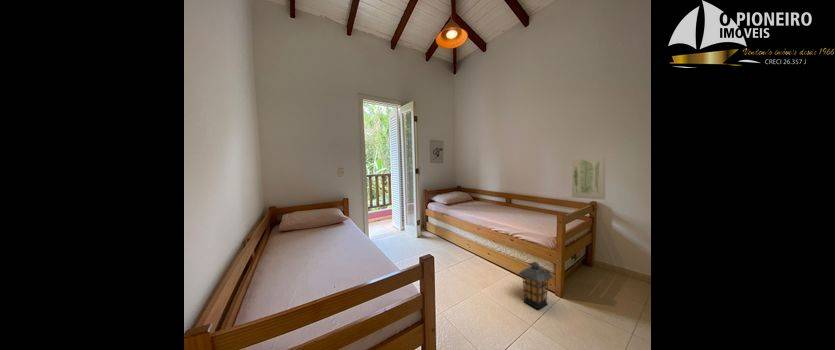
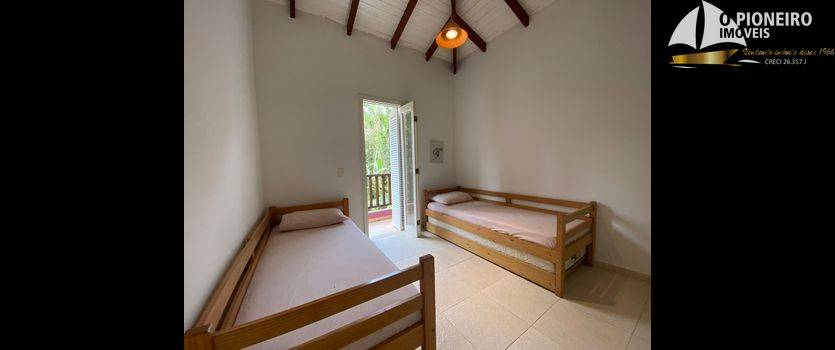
- lantern [517,261,554,310]
- wall art [571,157,606,201]
